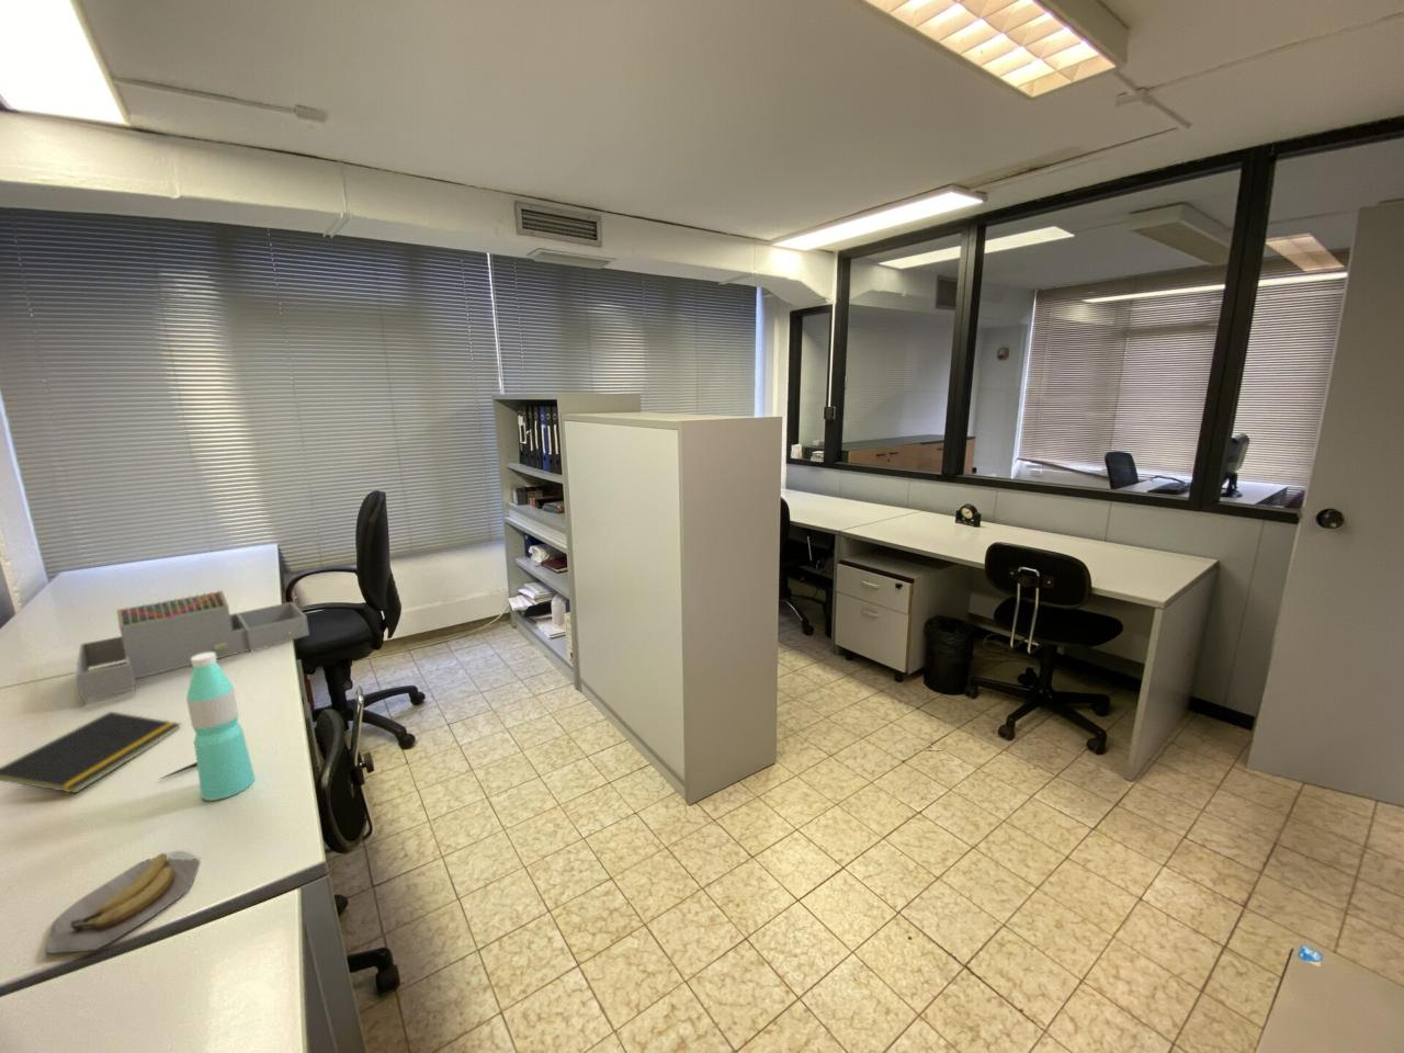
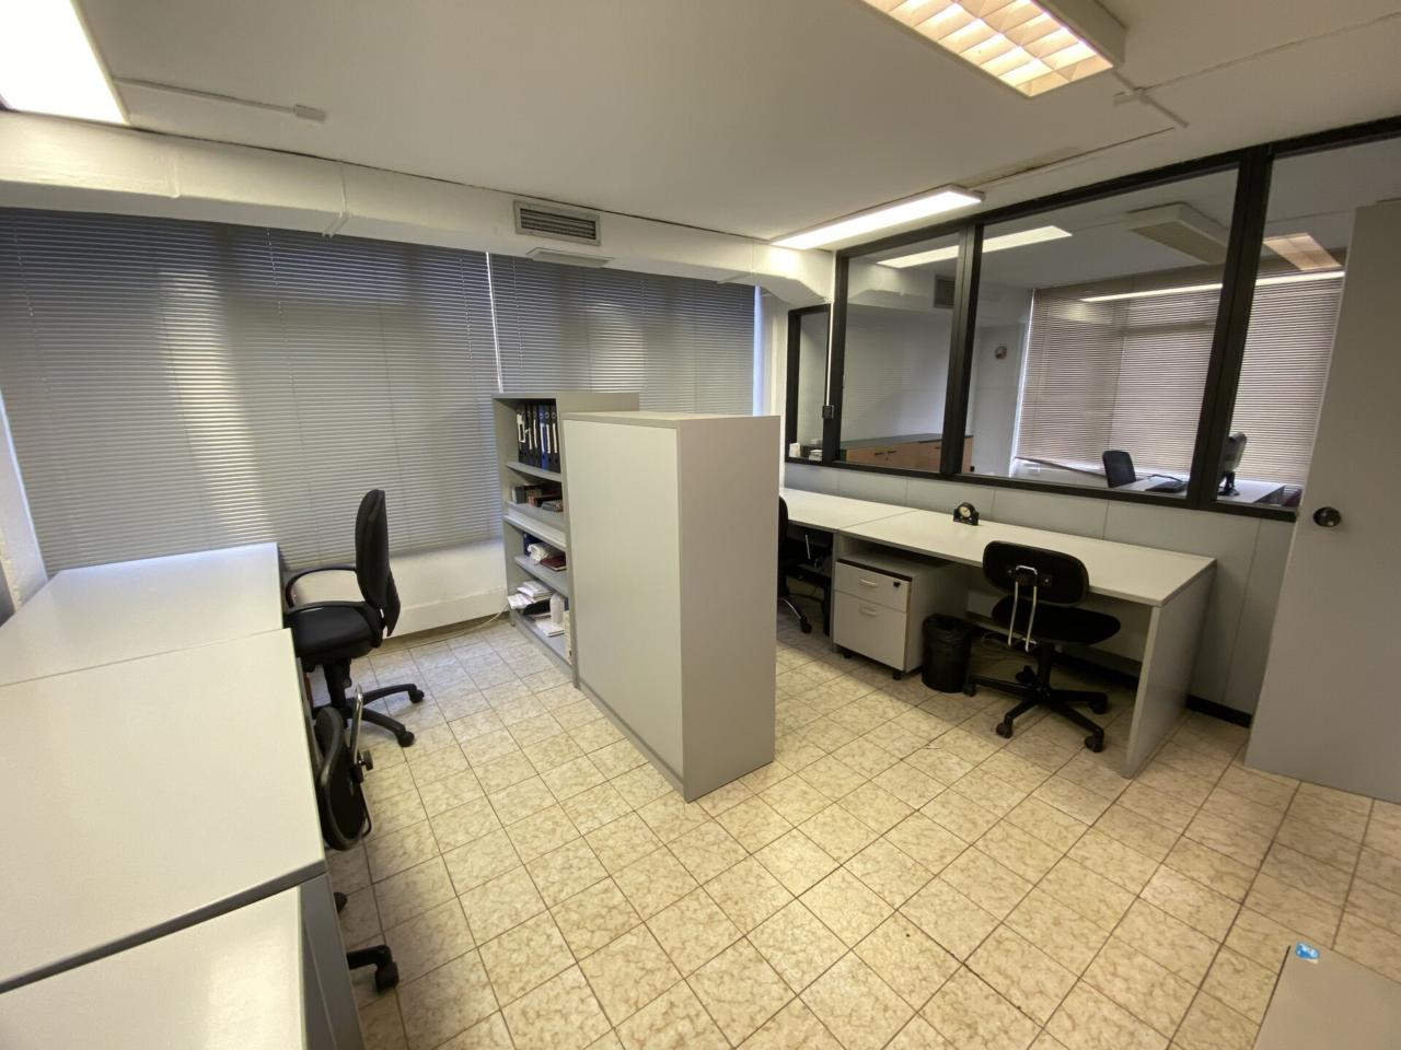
- water bottle [186,653,255,801]
- notepad [0,711,182,794]
- pen [158,761,198,781]
- architectural model [74,590,311,702]
- banana [44,853,202,955]
